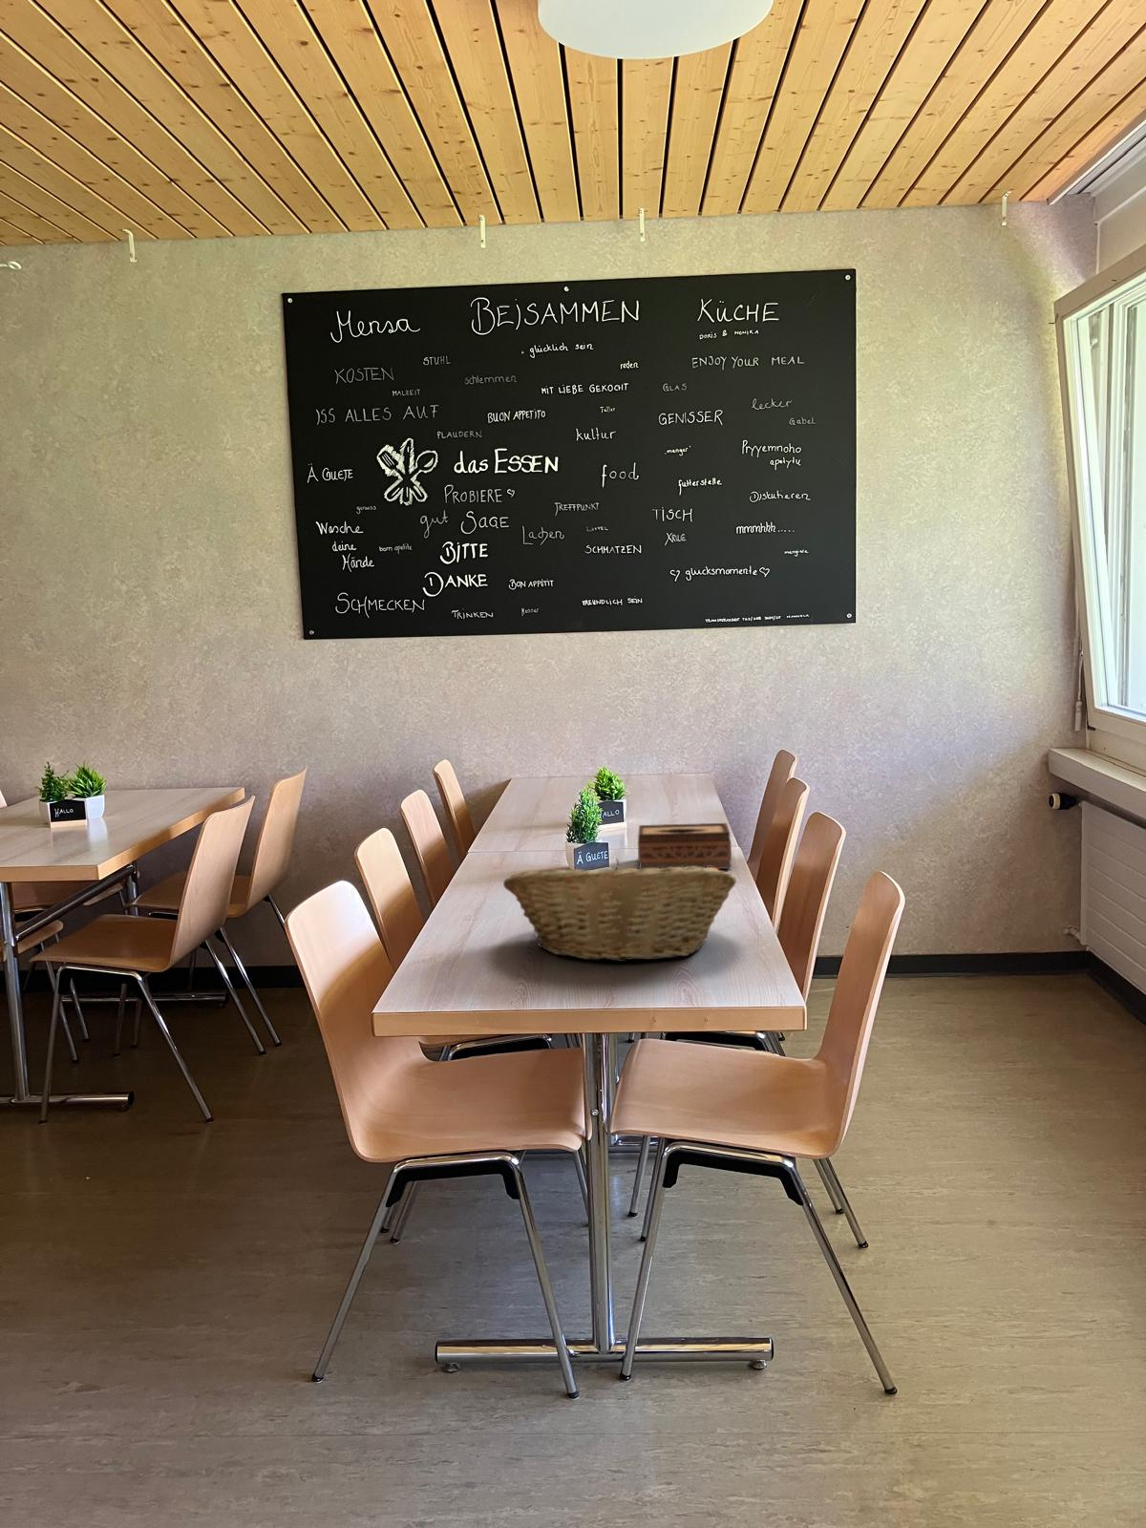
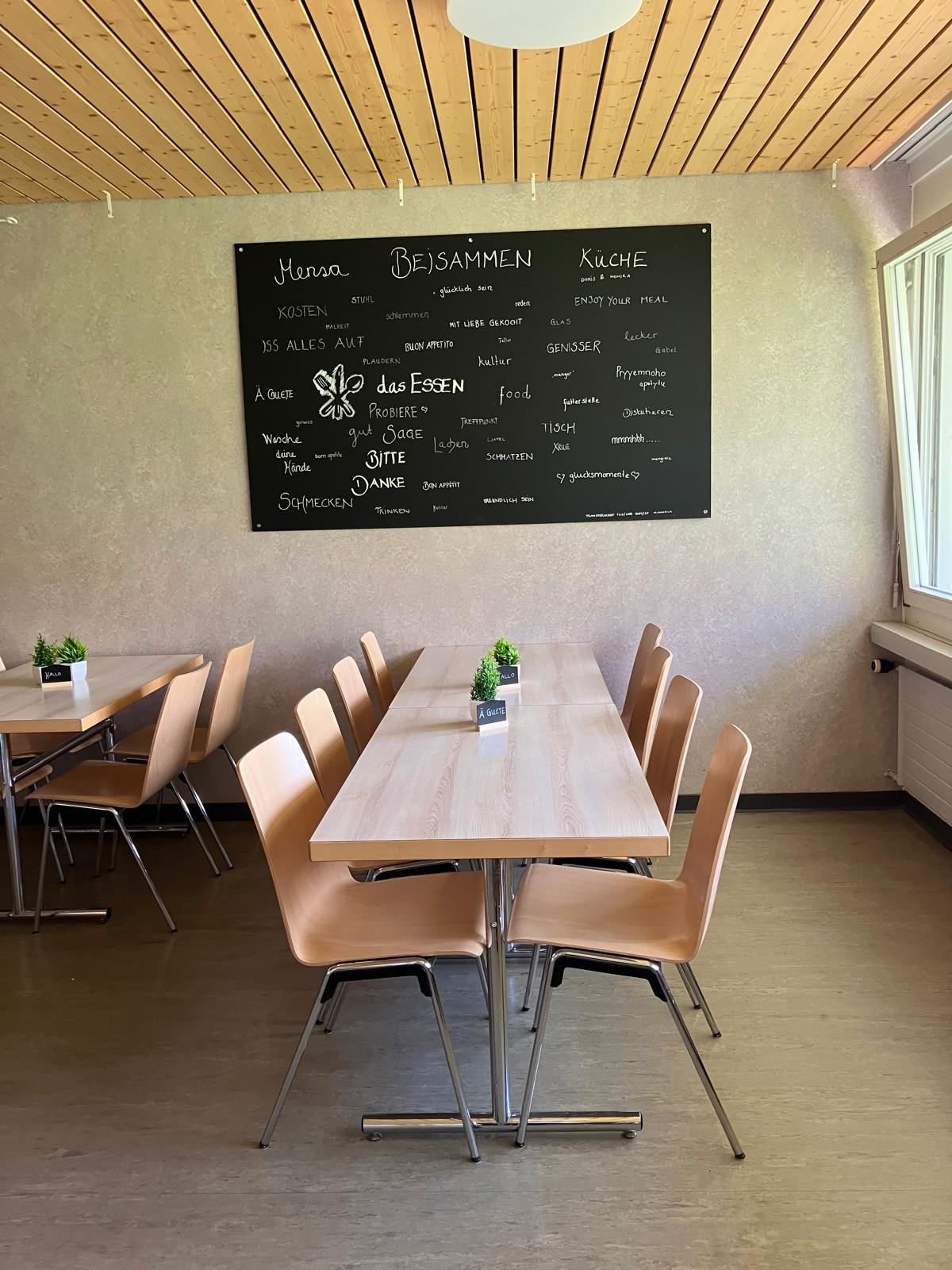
- fruit basket [502,858,737,963]
- tissue box [637,822,732,870]
